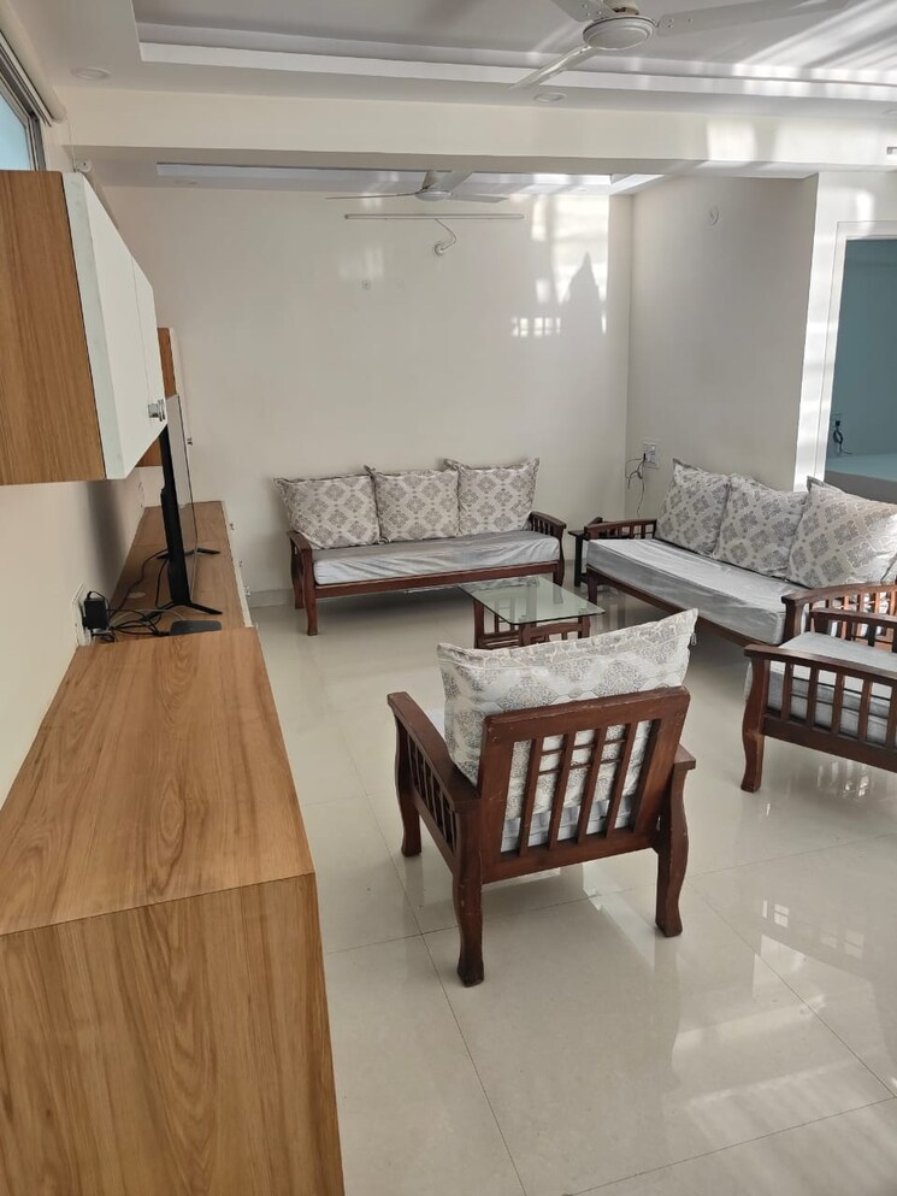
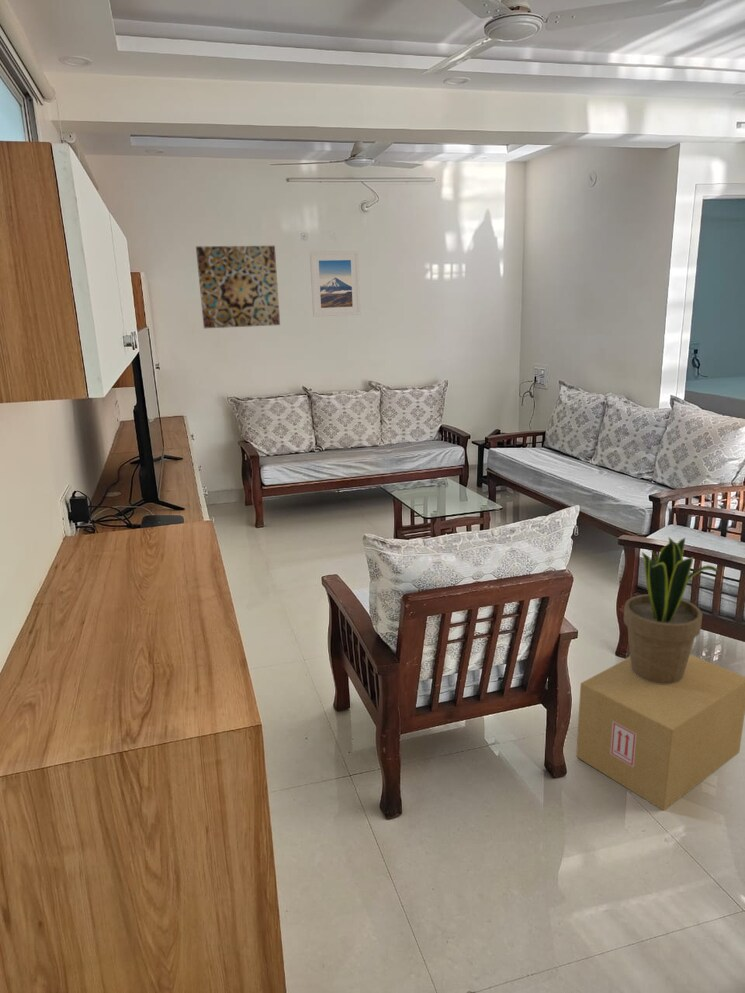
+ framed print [309,250,362,318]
+ cardboard box [575,653,745,811]
+ potted plant [623,536,721,684]
+ wall art [195,245,281,329]
